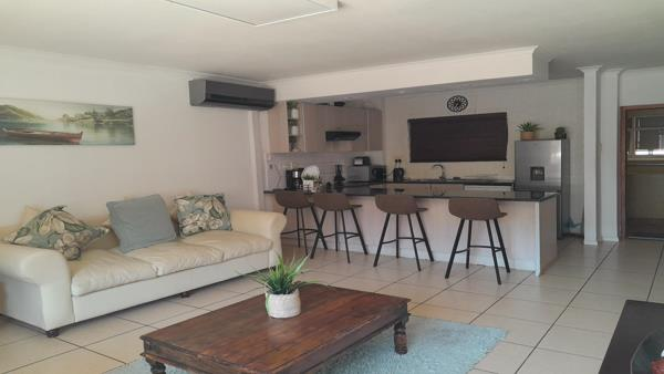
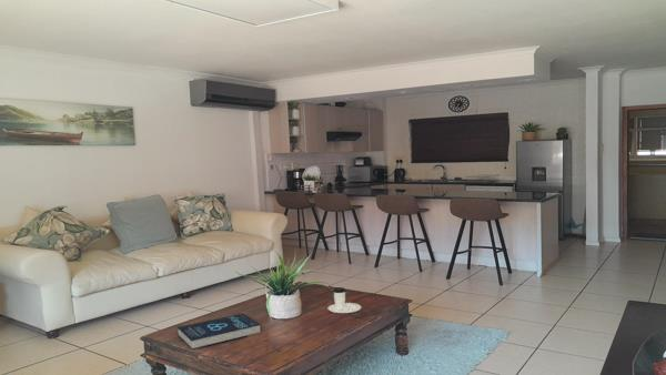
+ coffee cup [327,286,362,314]
+ book [176,313,262,351]
